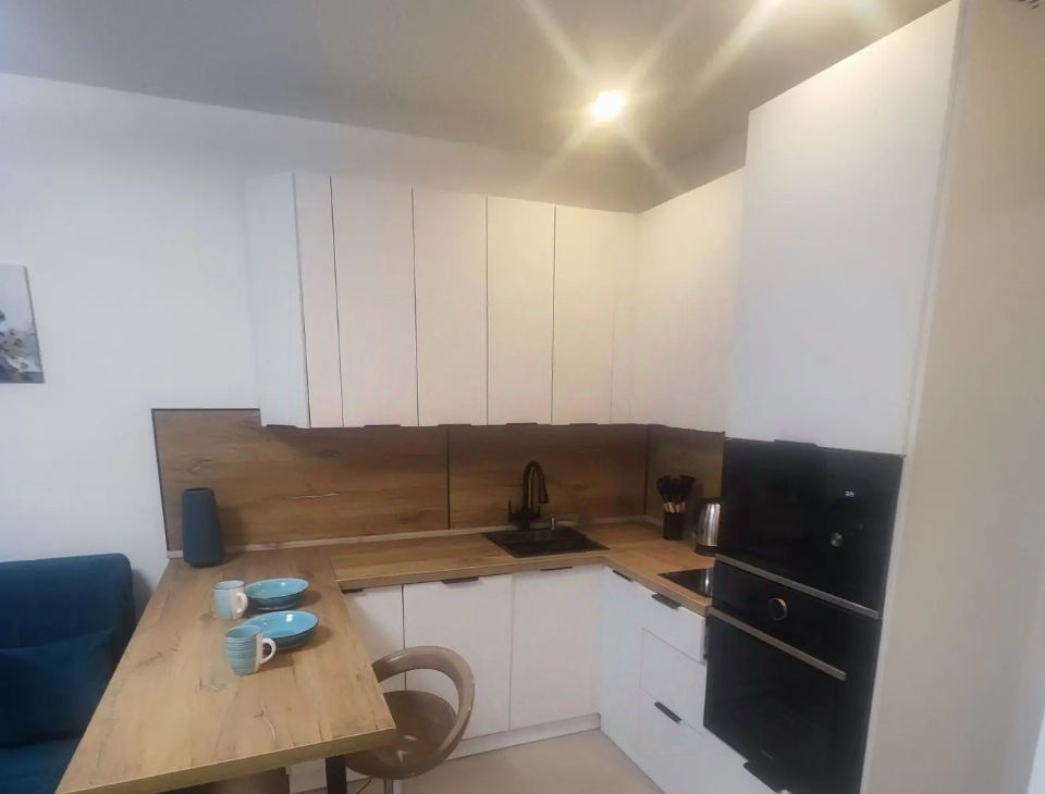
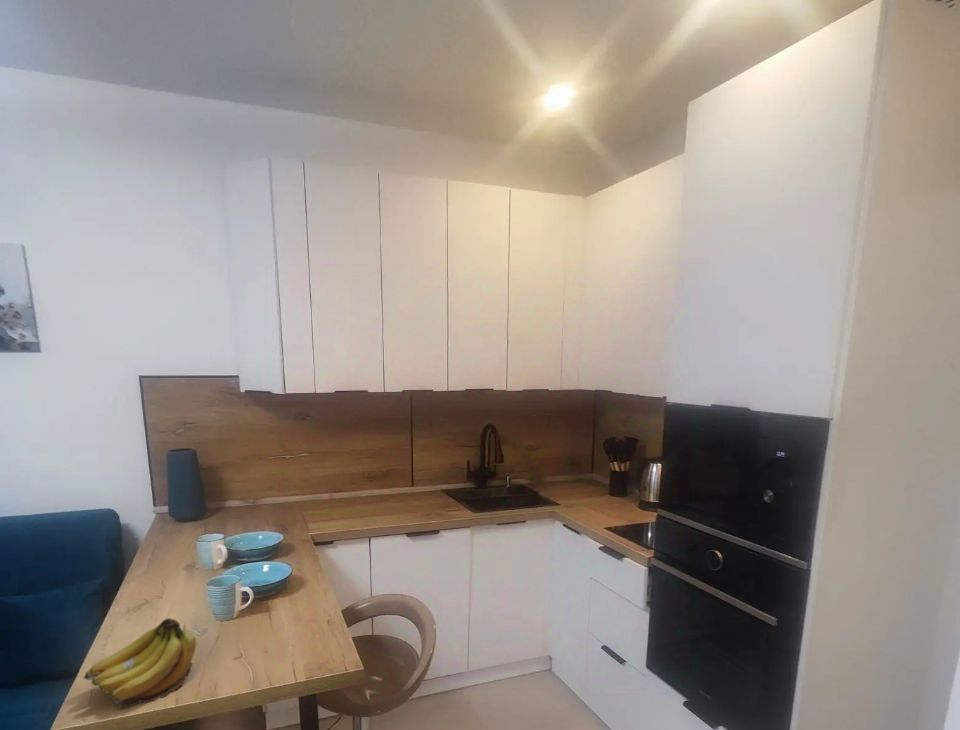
+ fruit [82,617,197,711]
